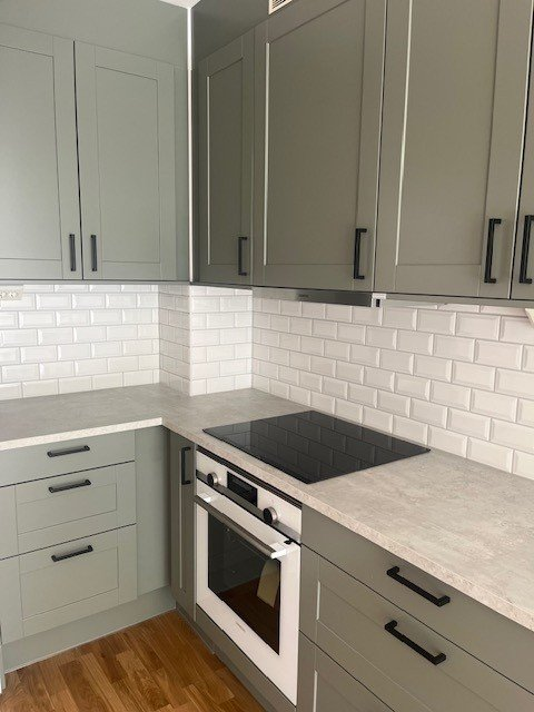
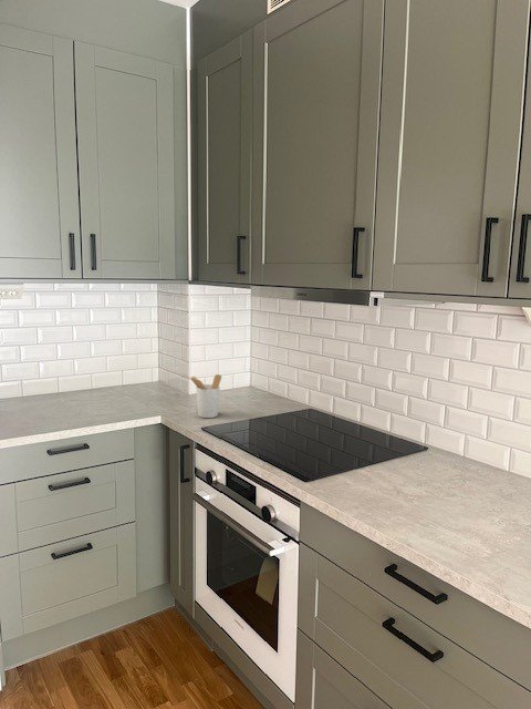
+ utensil holder [189,373,222,419]
